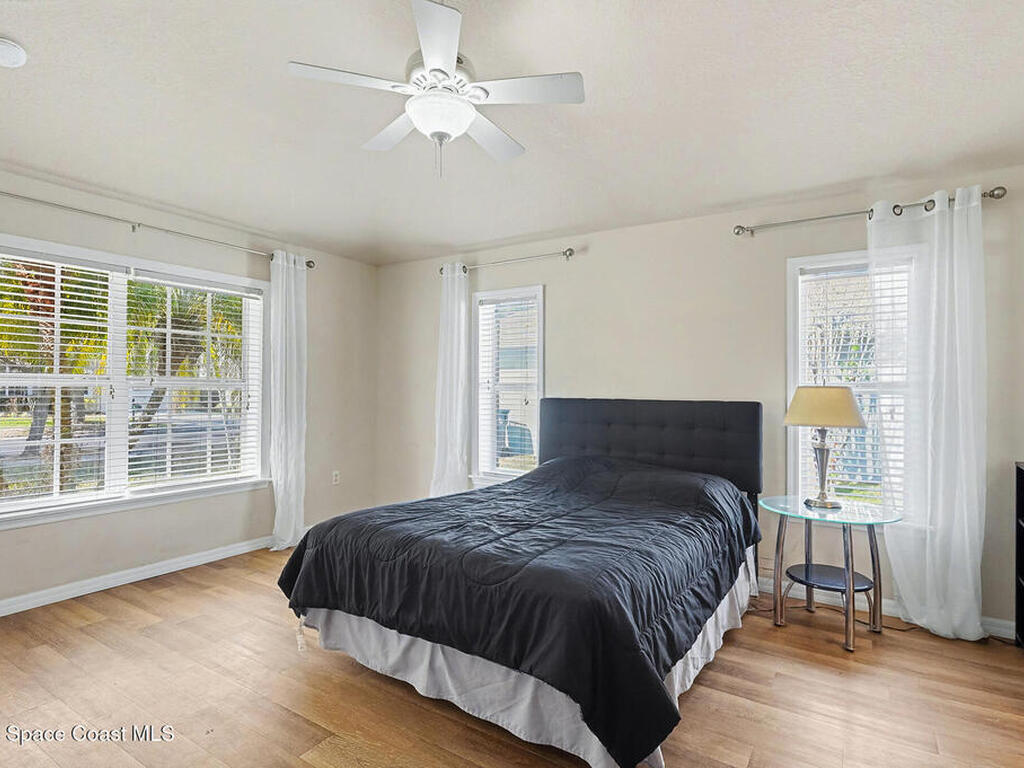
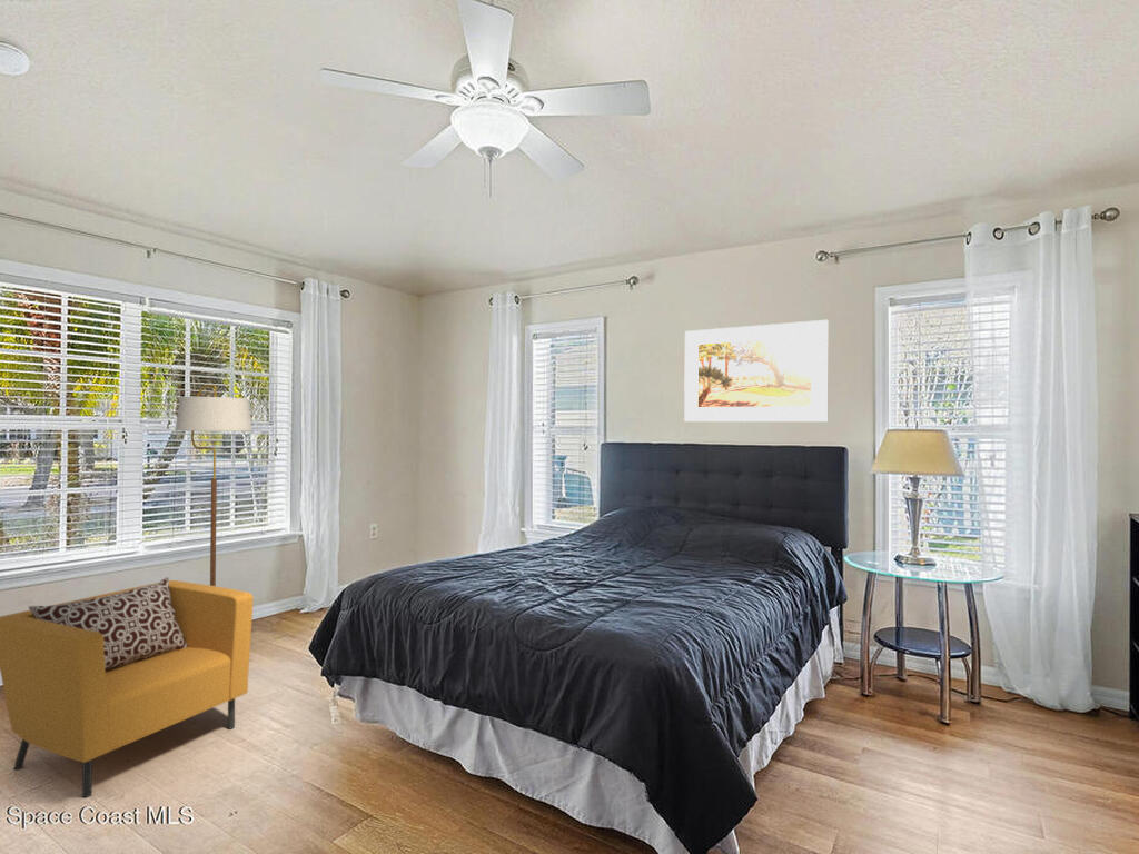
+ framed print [683,319,830,423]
+ armchair [0,576,255,798]
+ floor lamp [175,384,254,587]
